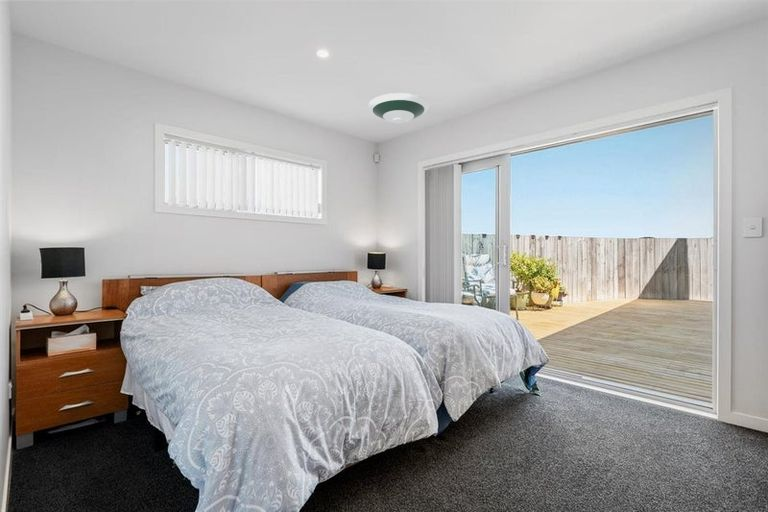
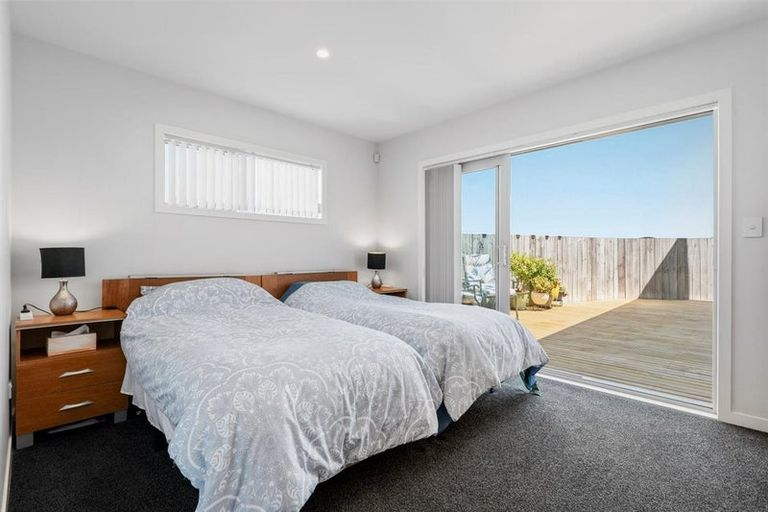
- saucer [367,92,430,124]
